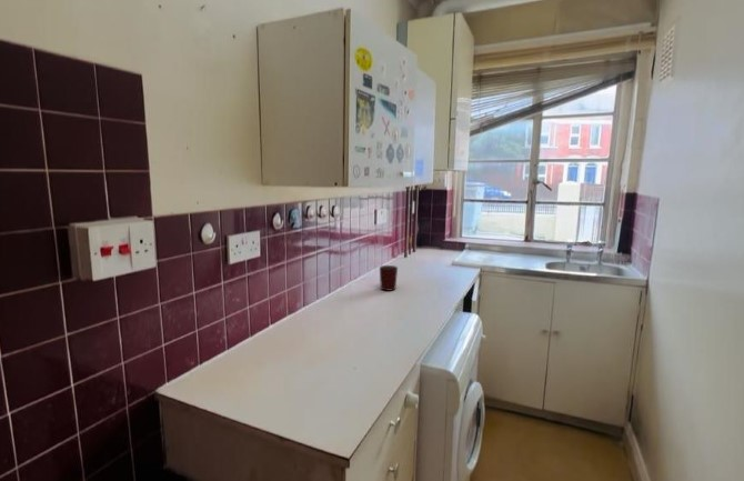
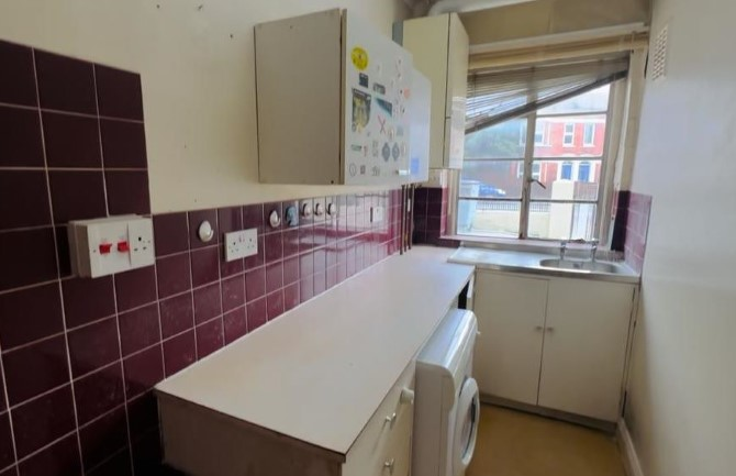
- mug [379,264,399,292]
